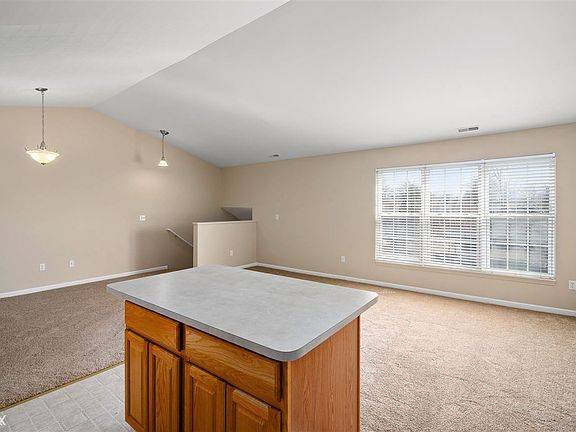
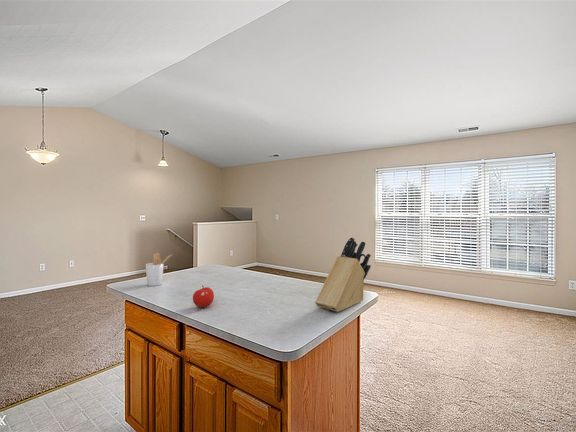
+ utensil holder [145,252,172,287]
+ fruit [192,284,215,309]
+ knife block [314,236,372,313]
